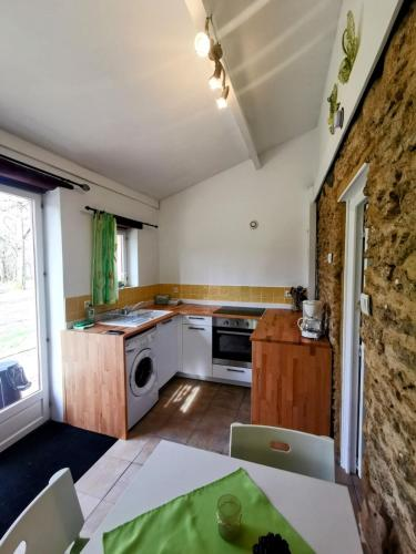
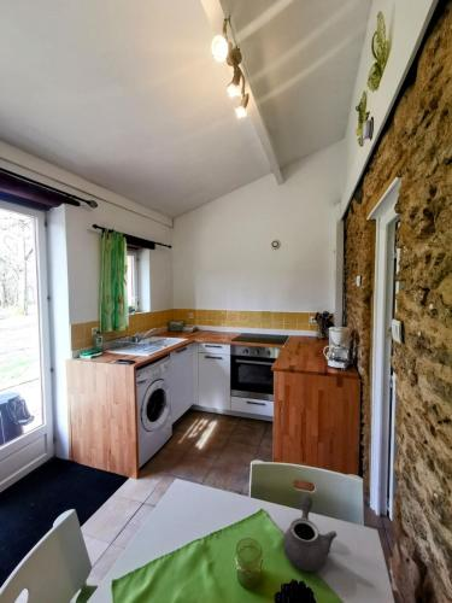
+ teapot [282,493,337,572]
